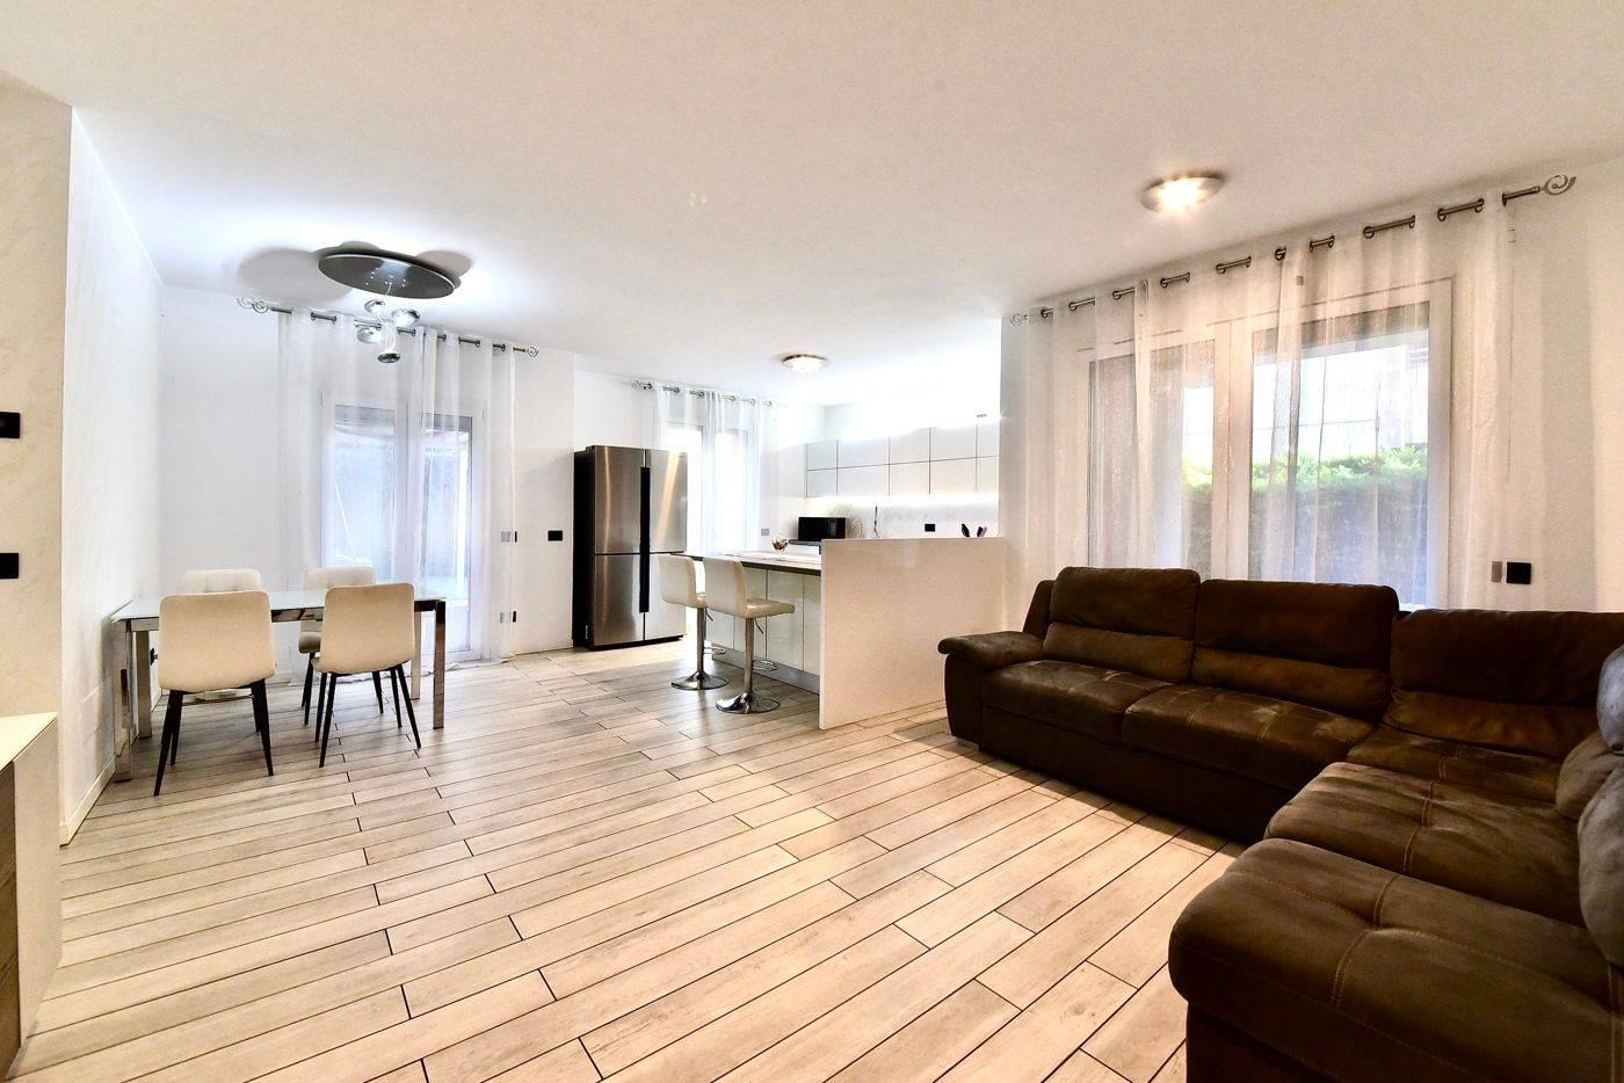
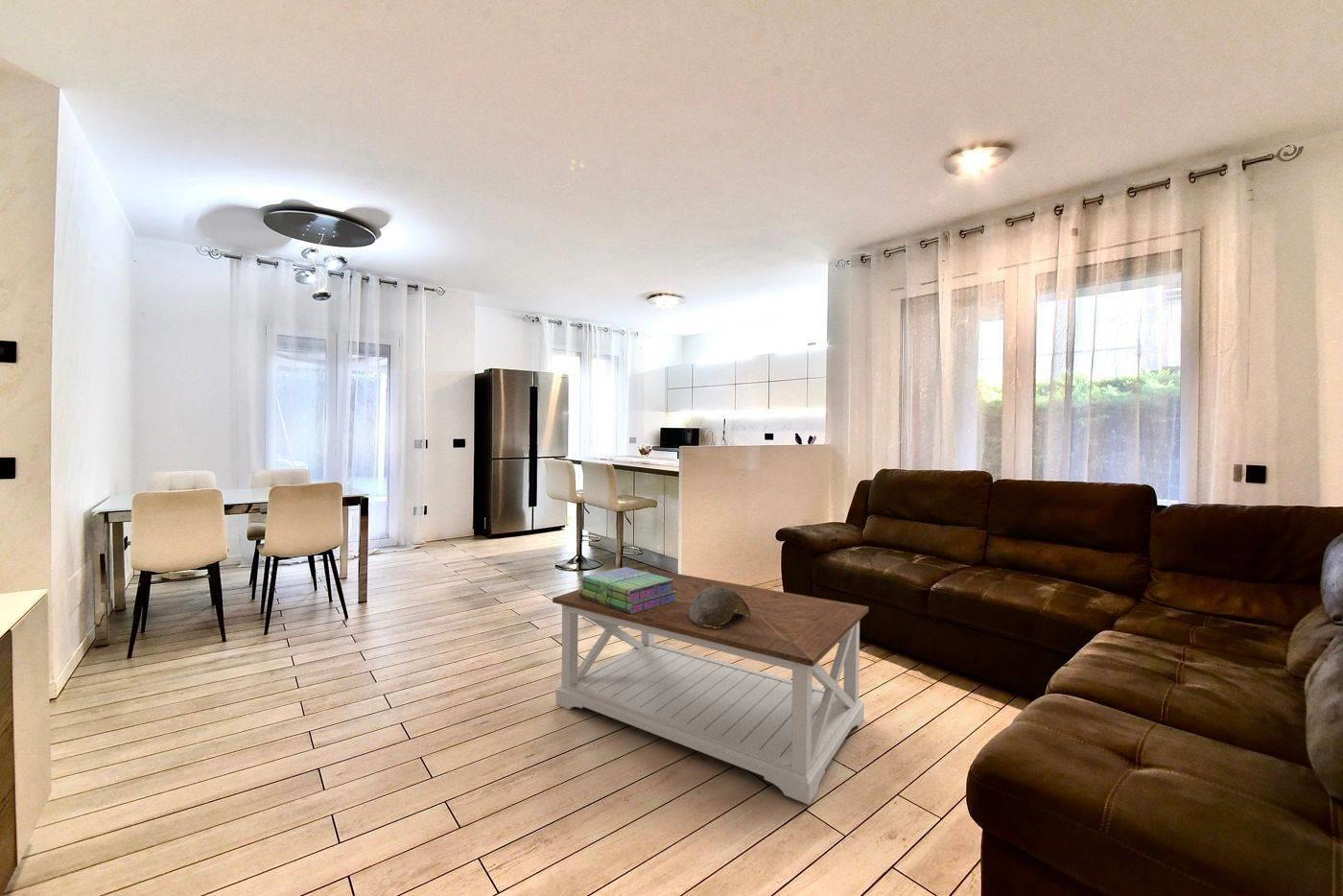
+ stack of books [577,566,677,614]
+ coffee table [552,568,870,806]
+ decorative bowl [688,587,751,628]
